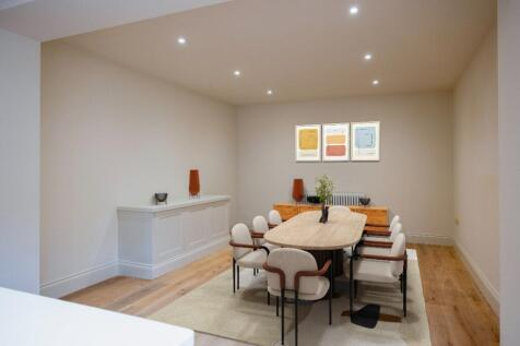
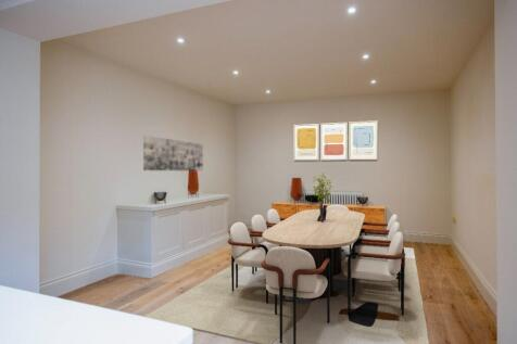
+ wall art [142,135,204,171]
